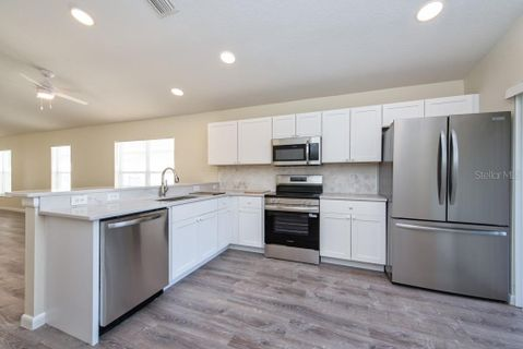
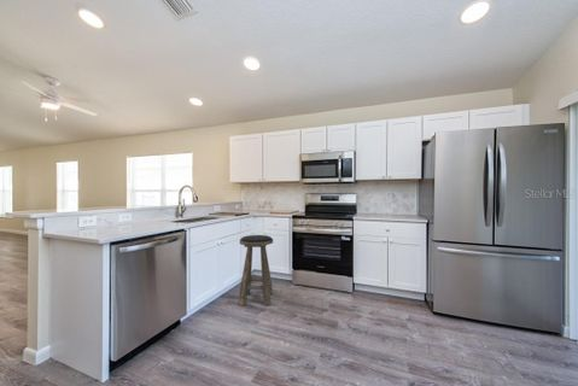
+ stool [237,234,274,306]
